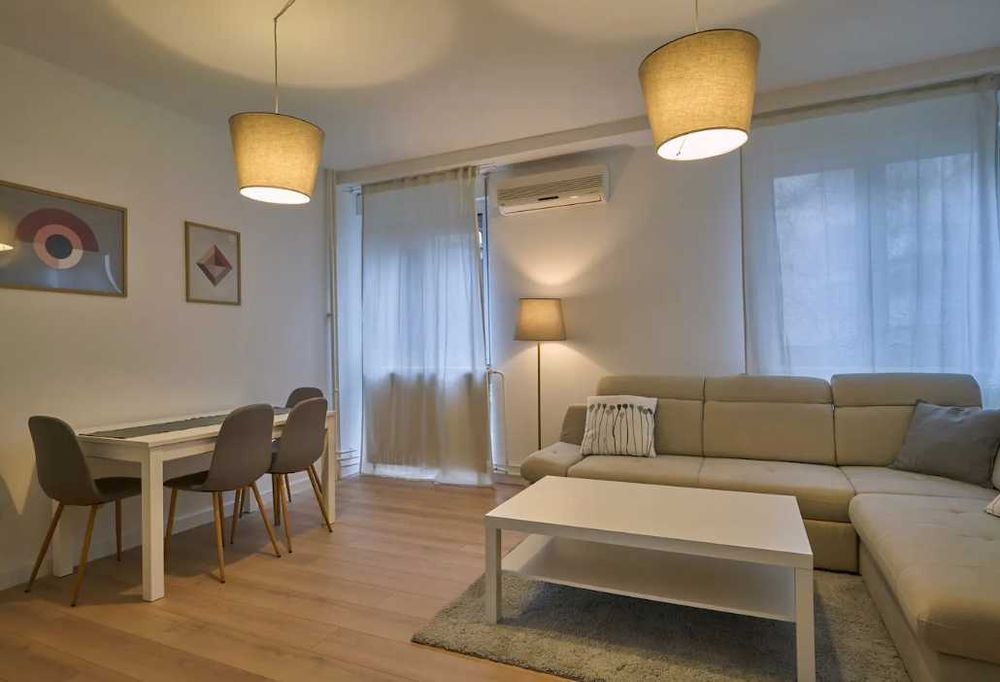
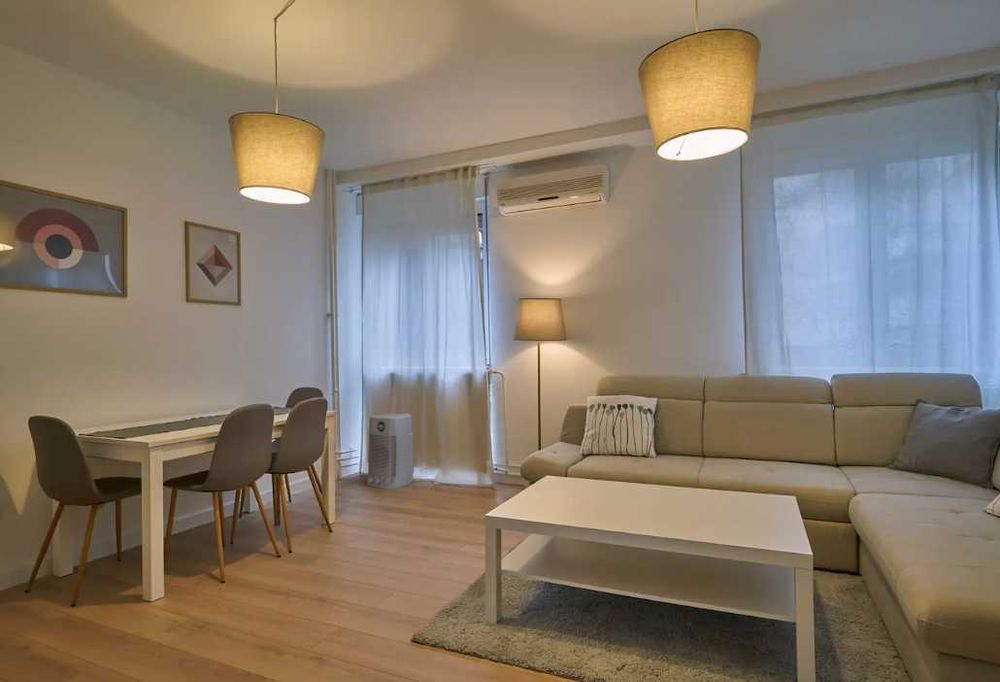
+ air purifier [366,413,415,490]
